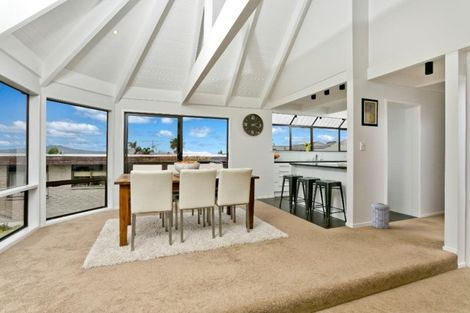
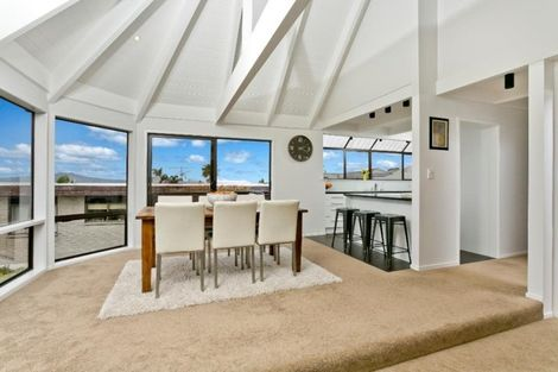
- trash can [370,202,391,230]
